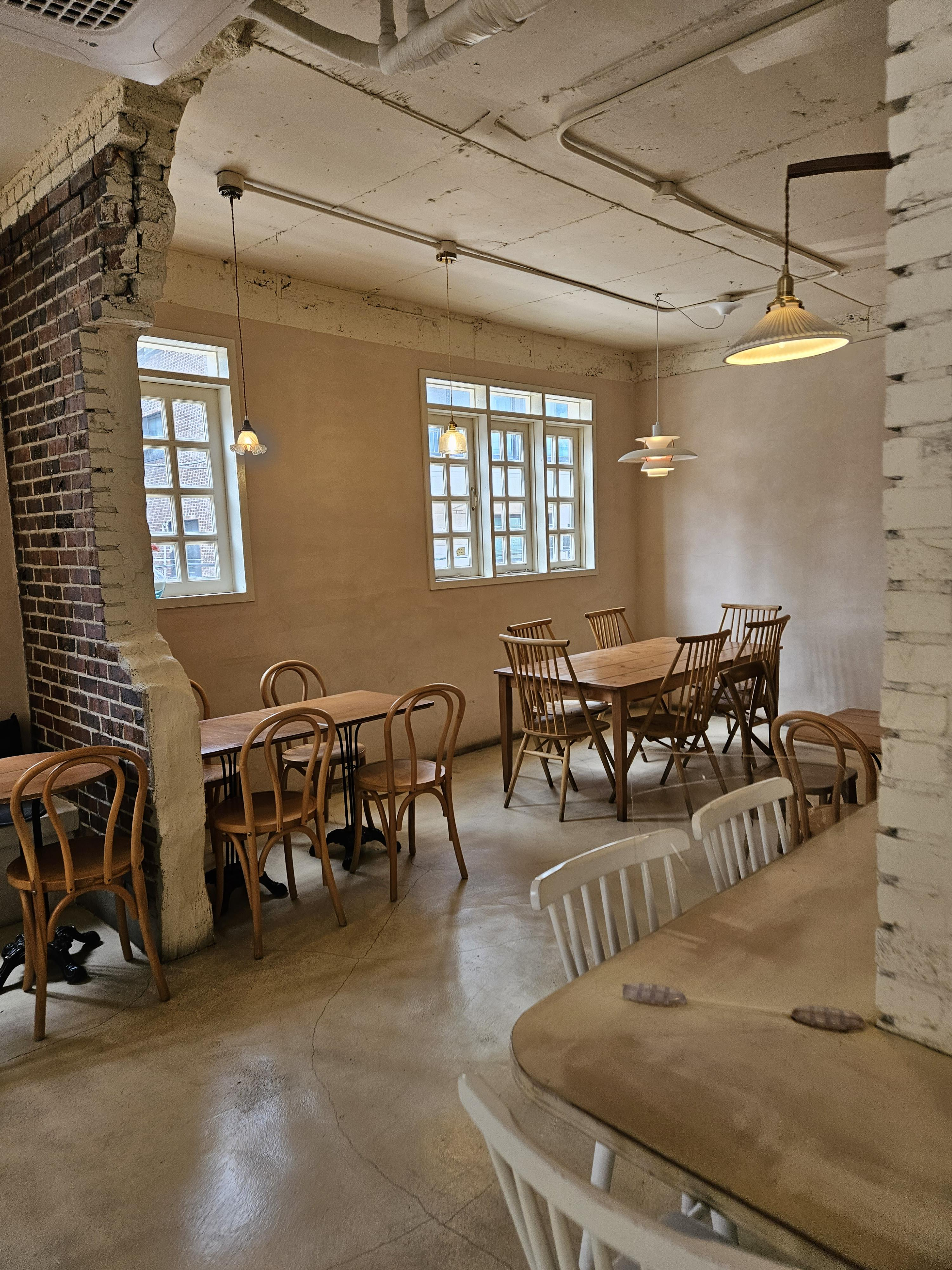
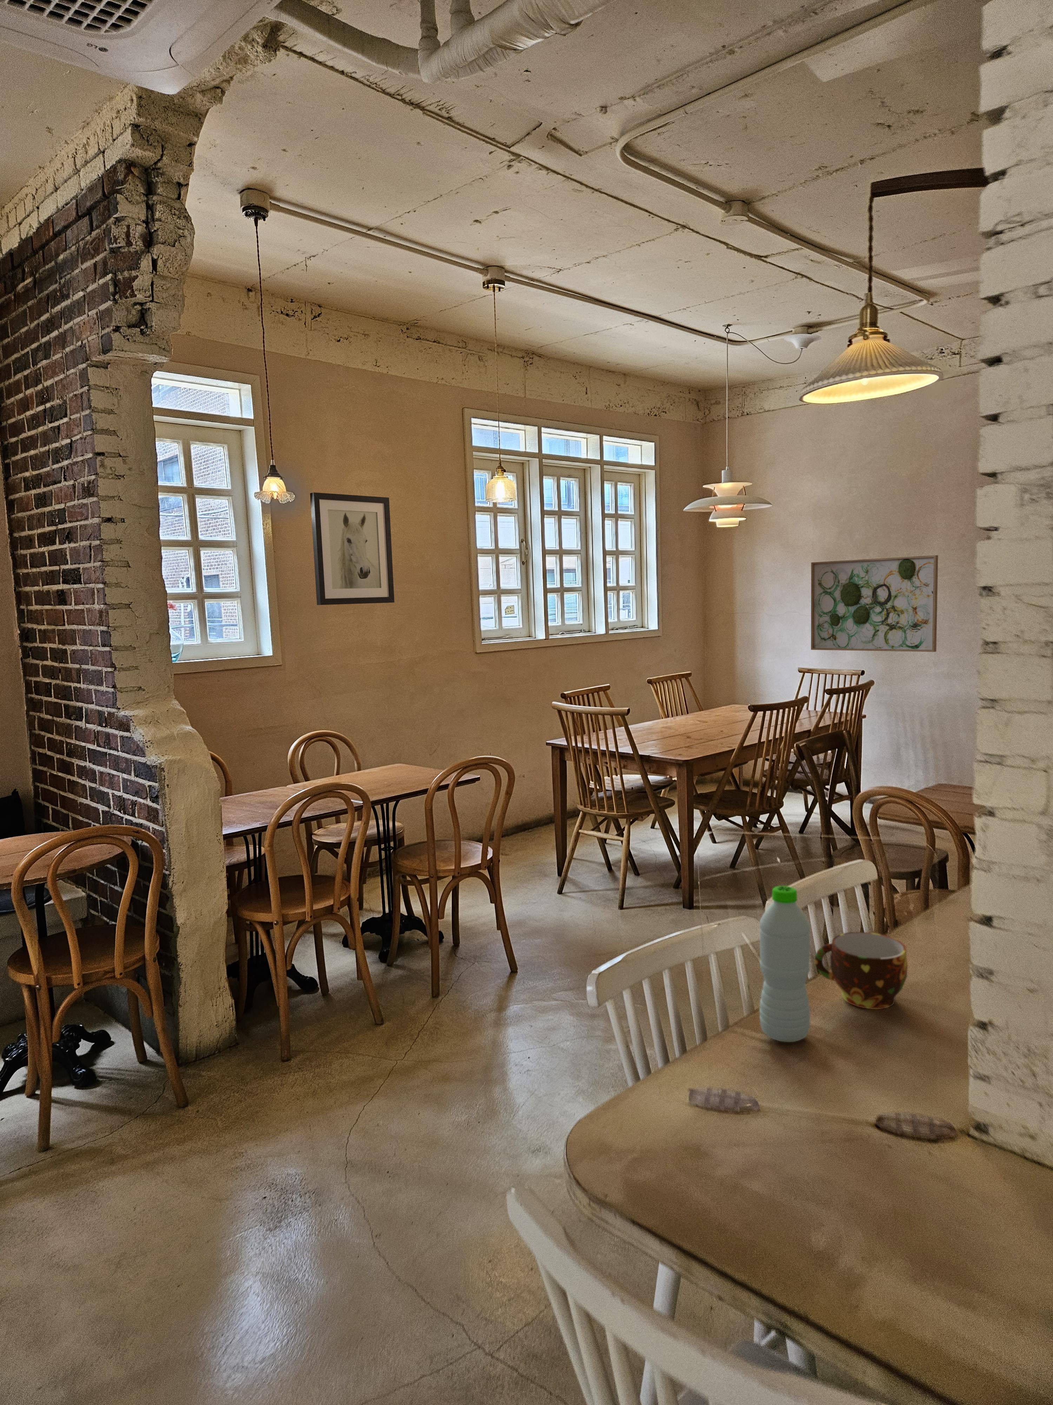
+ cup [814,932,908,1009]
+ wall art [811,555,939,653]
+ water bottle [759,885,811,1042]
+ wall art [310,492,395,605]
